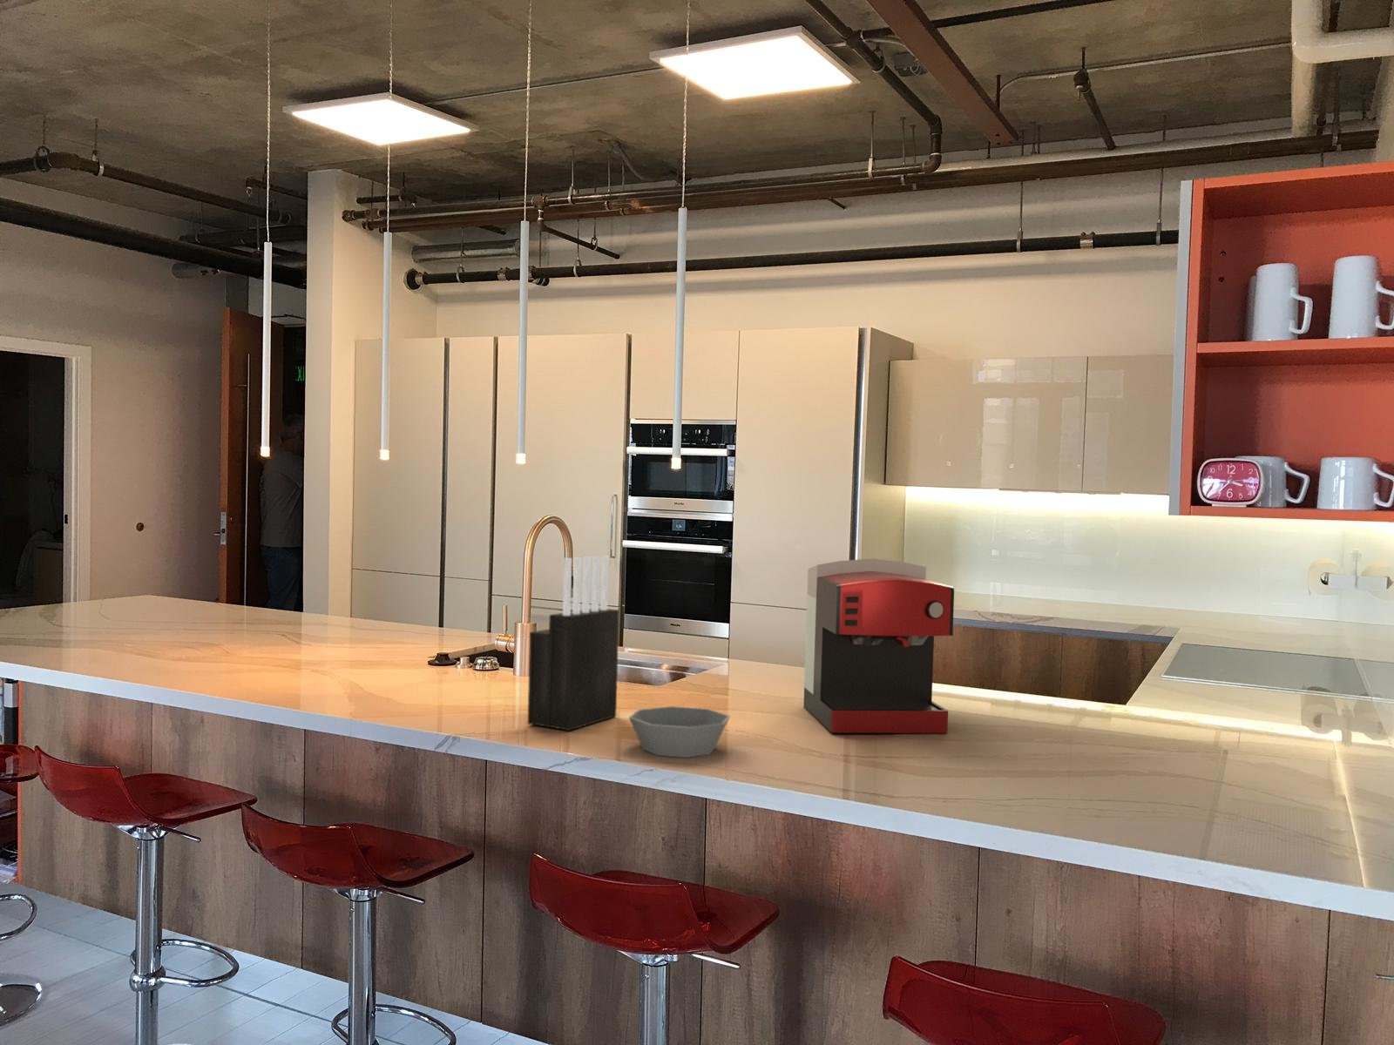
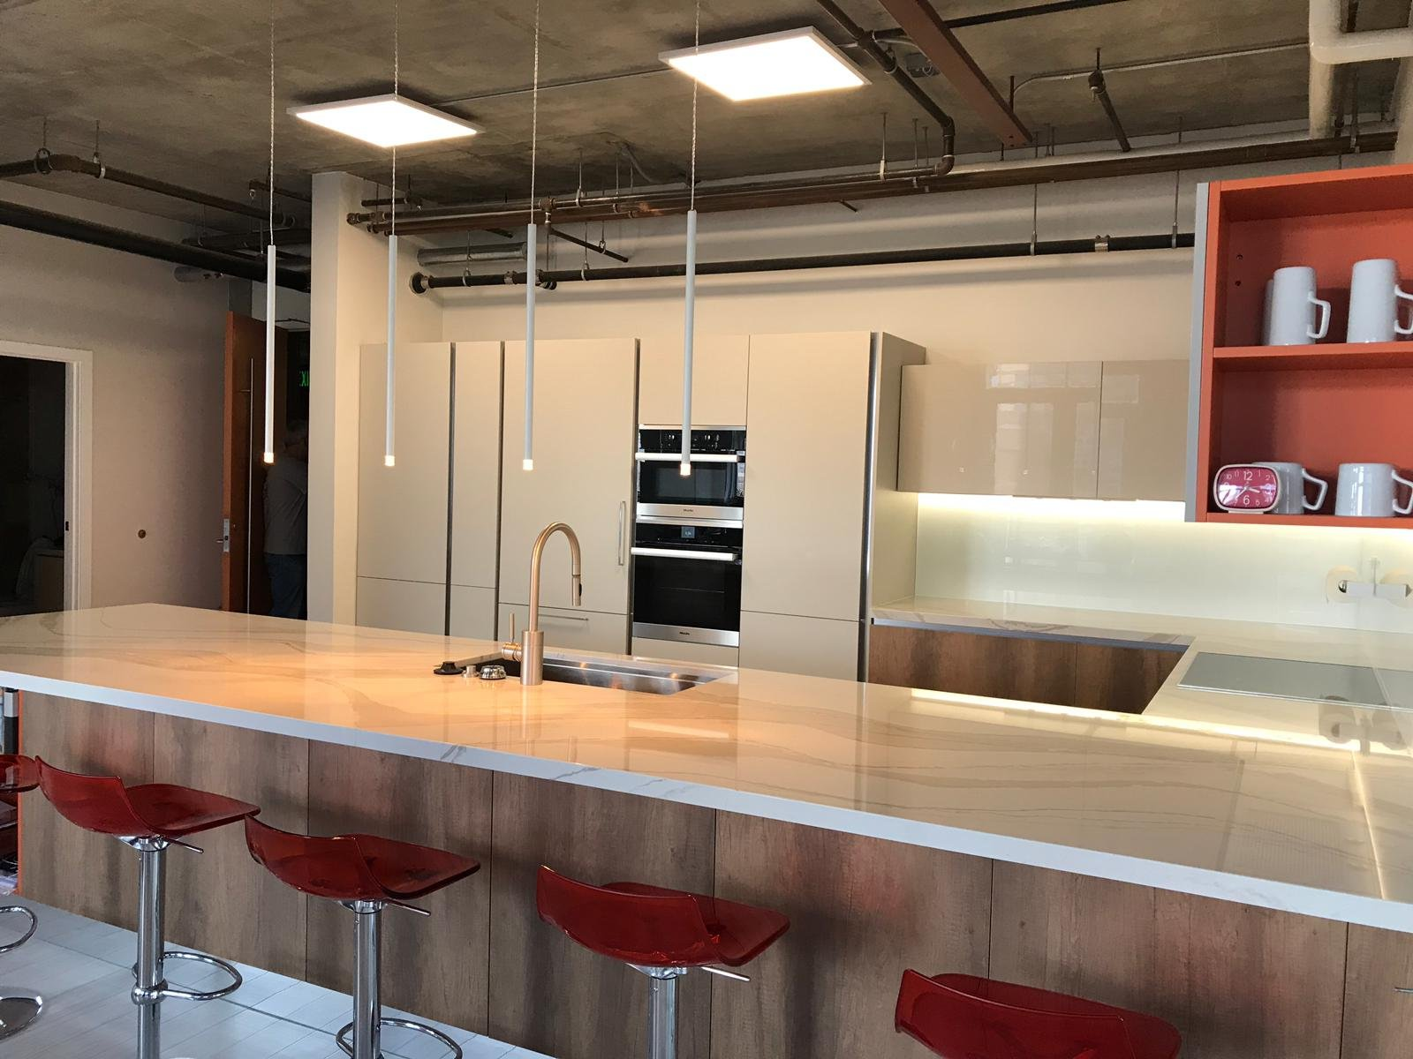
- coffee maker [802,559,955,734]
- bowl [628,706,731,759]
- knife block [527,554,620,731]
